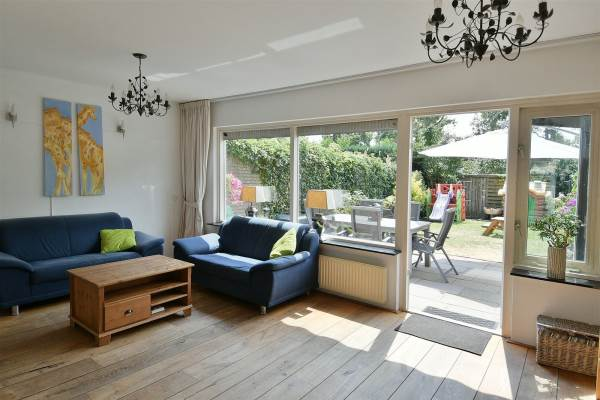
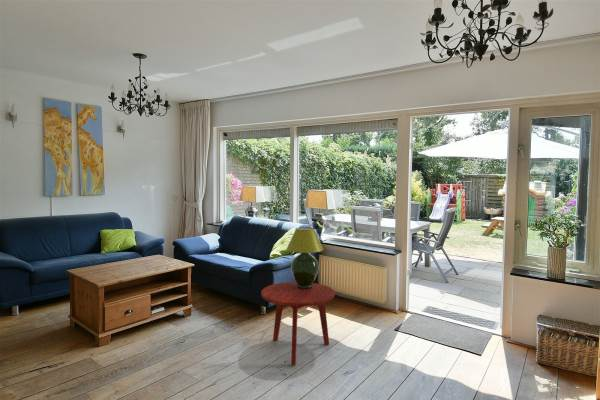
+ side table [260,281,336,366]
+ table lamp [285,227,325,289]
